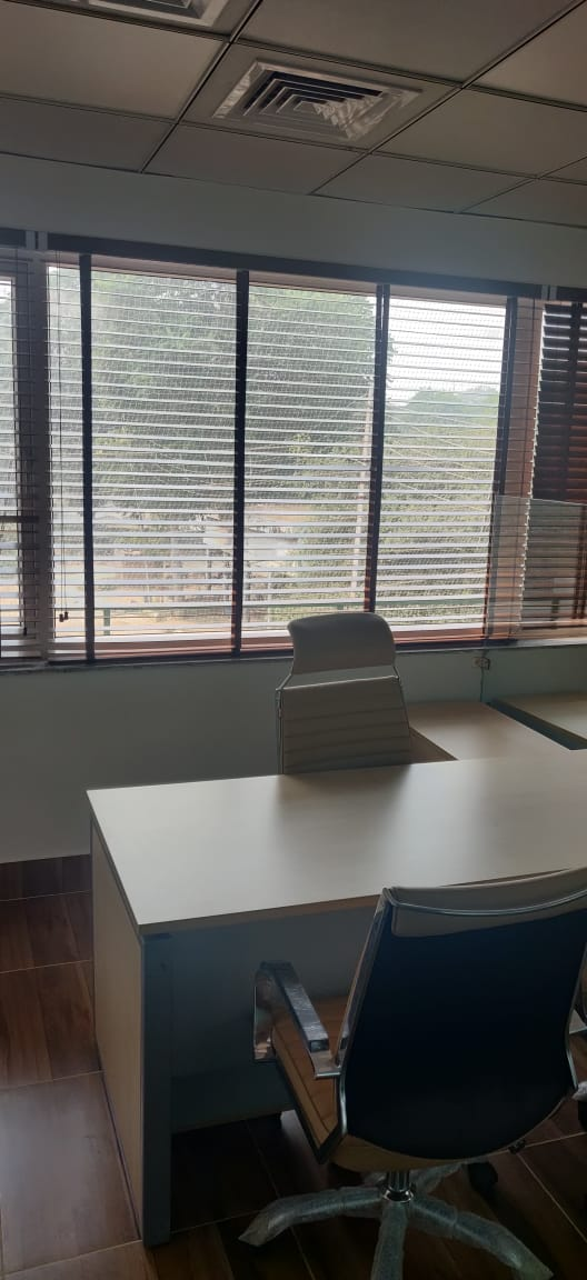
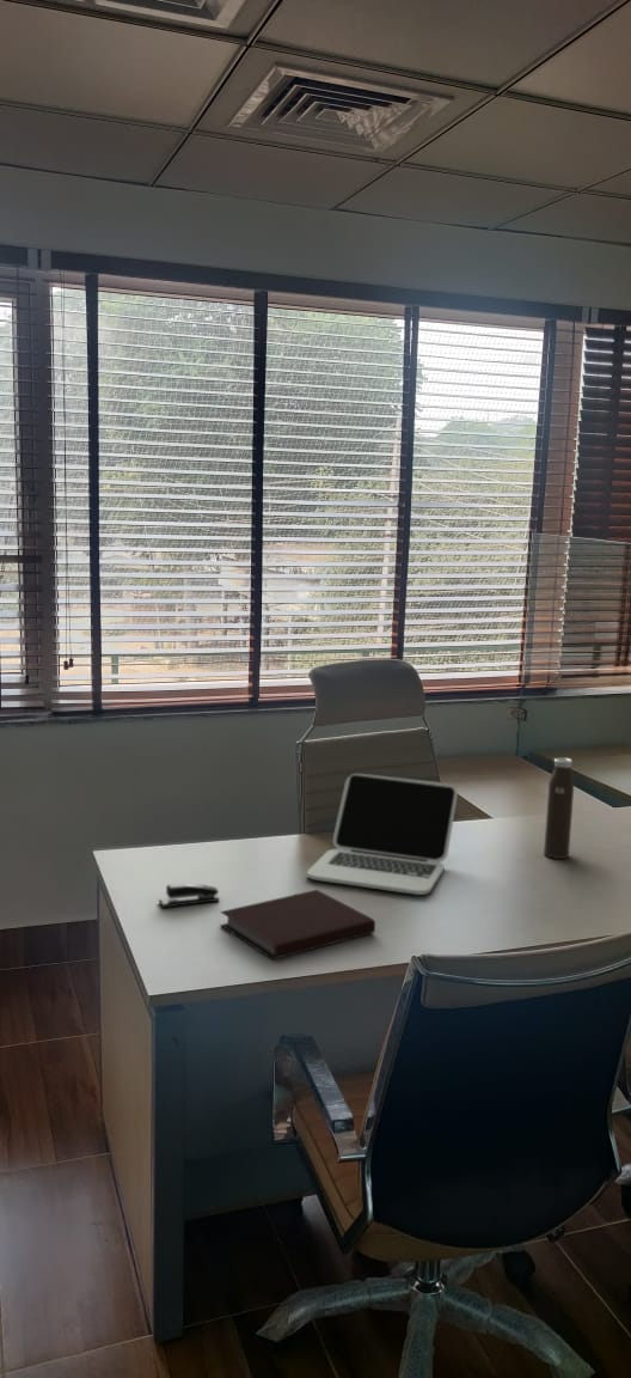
+ stapler [158,882,221,909]
+ water bottle [543,756,575,860]
+ laptop [306,773,459,896]
+ notebook [219,889,376,961]
